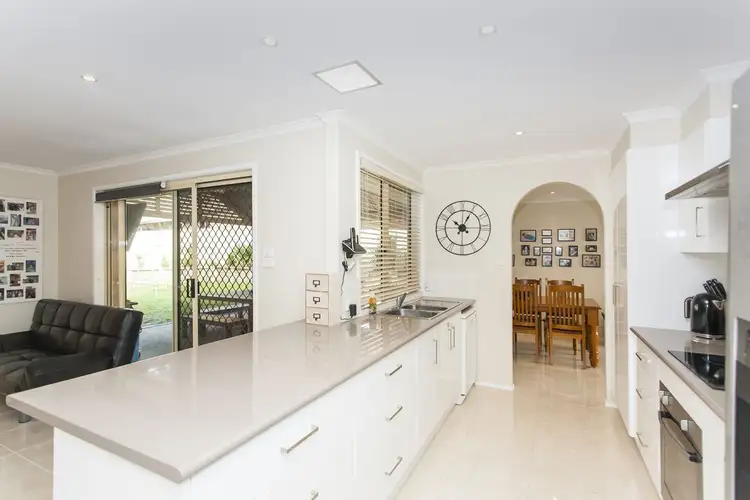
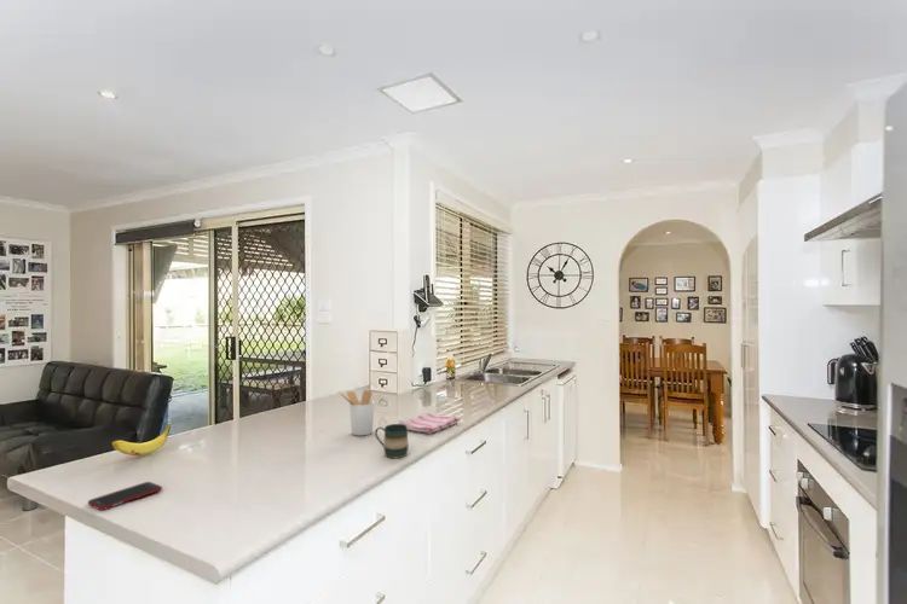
+ dish towel [397,412,461,435]
+ mug [374,423,410,459]
+ banana [111,422,172,457]
+ cell phone [87,481,163,511]
+ utensil holder [337,389,375,437]
